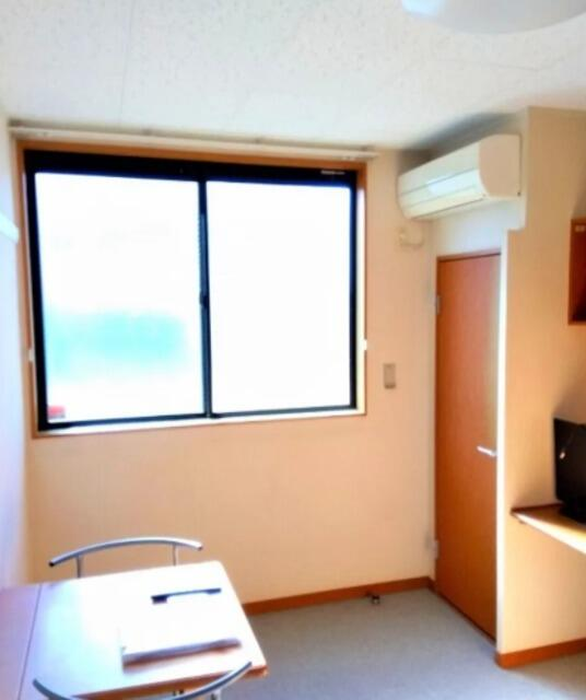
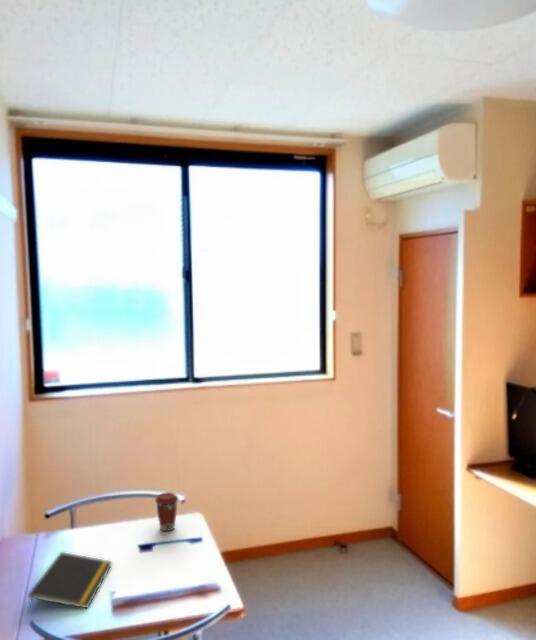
+ coffee cup [154,491,180,532]
+ notepad [27,551,113,612]
